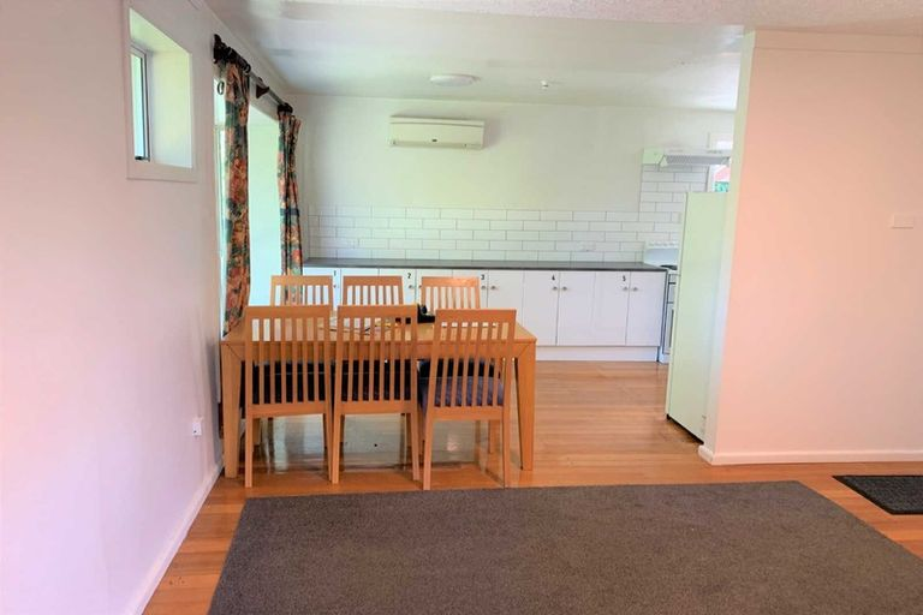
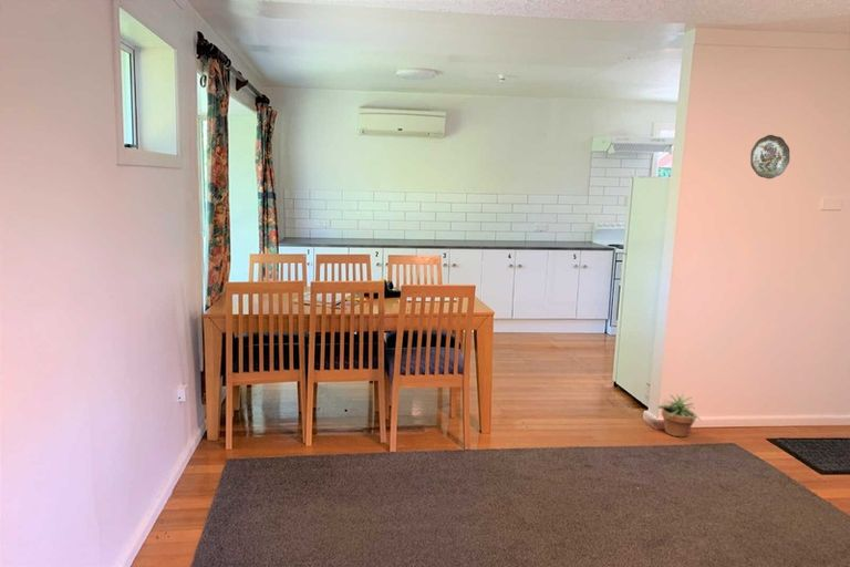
+ decorative plate [749,134,790,179]
+ potted plant [656,390,704,439]
